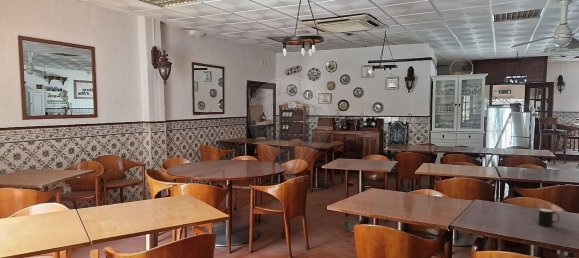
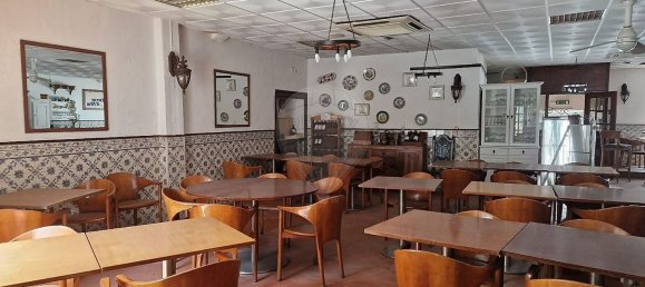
- cup [537,208,560,227]
